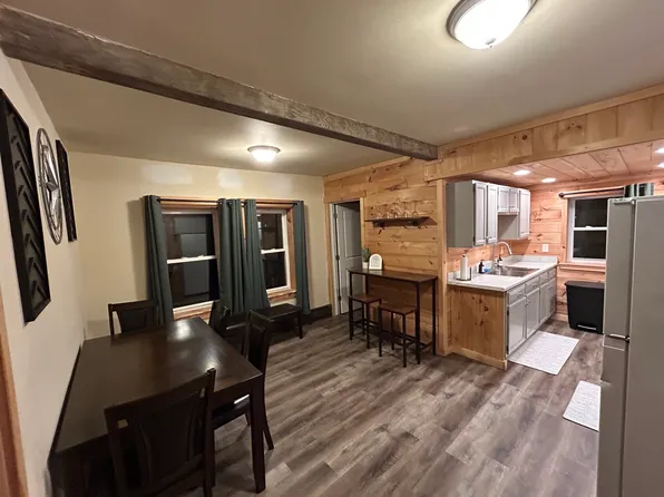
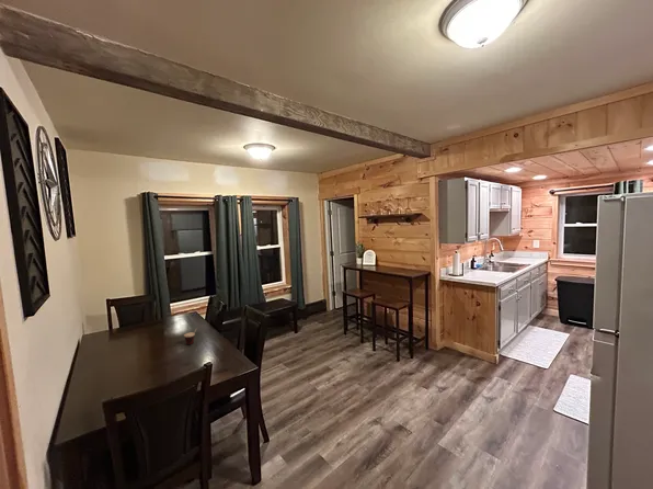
+ cup [183,325,203,345]
